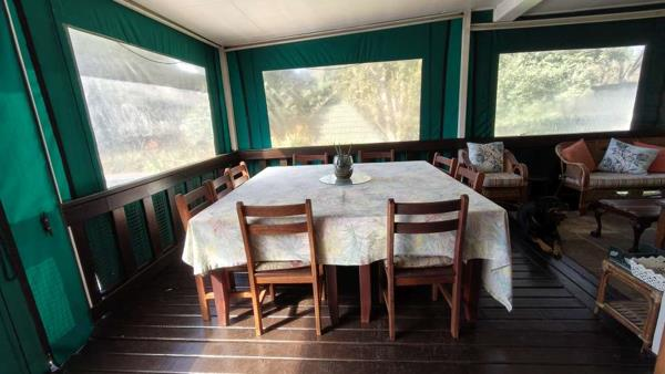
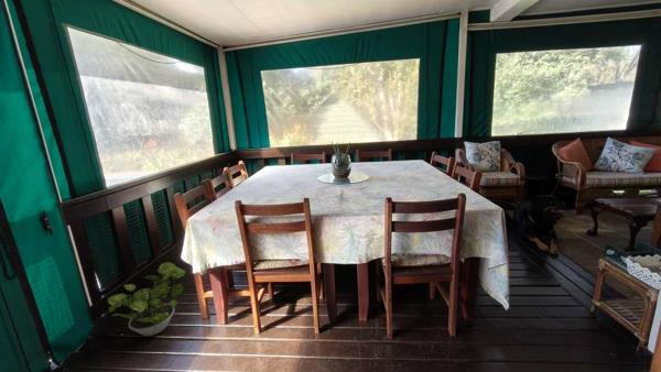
+ potted plant [106,261,187,337]
